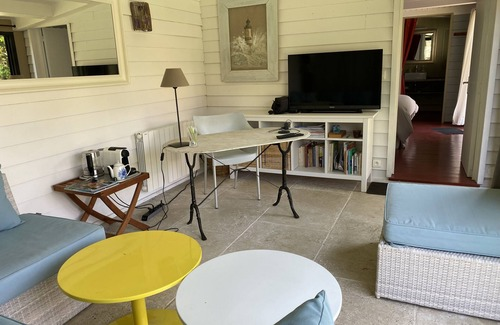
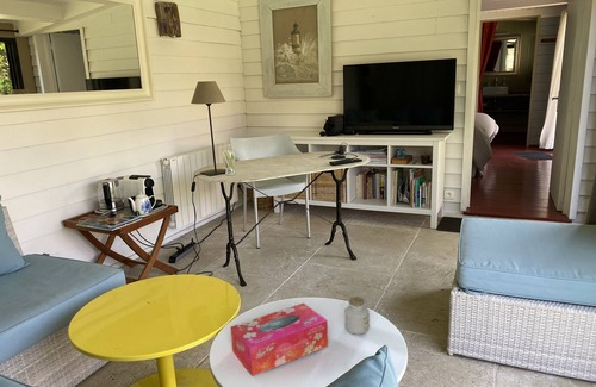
+ tissue box [230,301,329,377]
+ jar [343,295,371,336]
